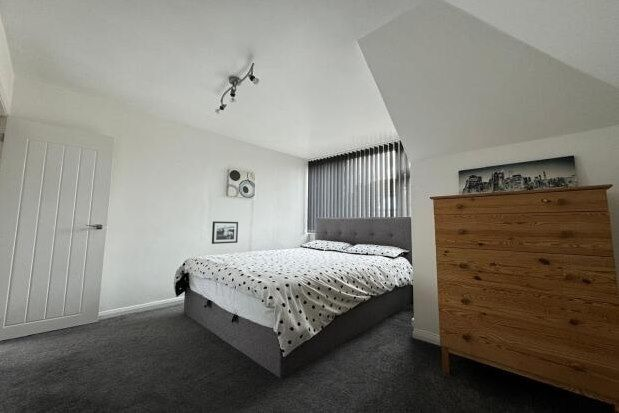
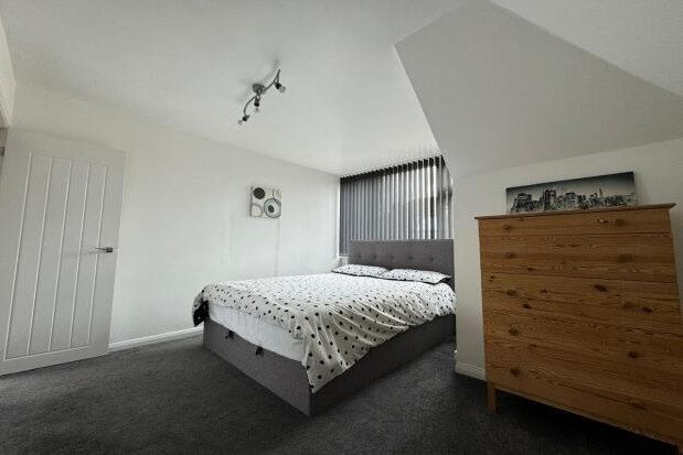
- picture frame [211,220,239,245]
